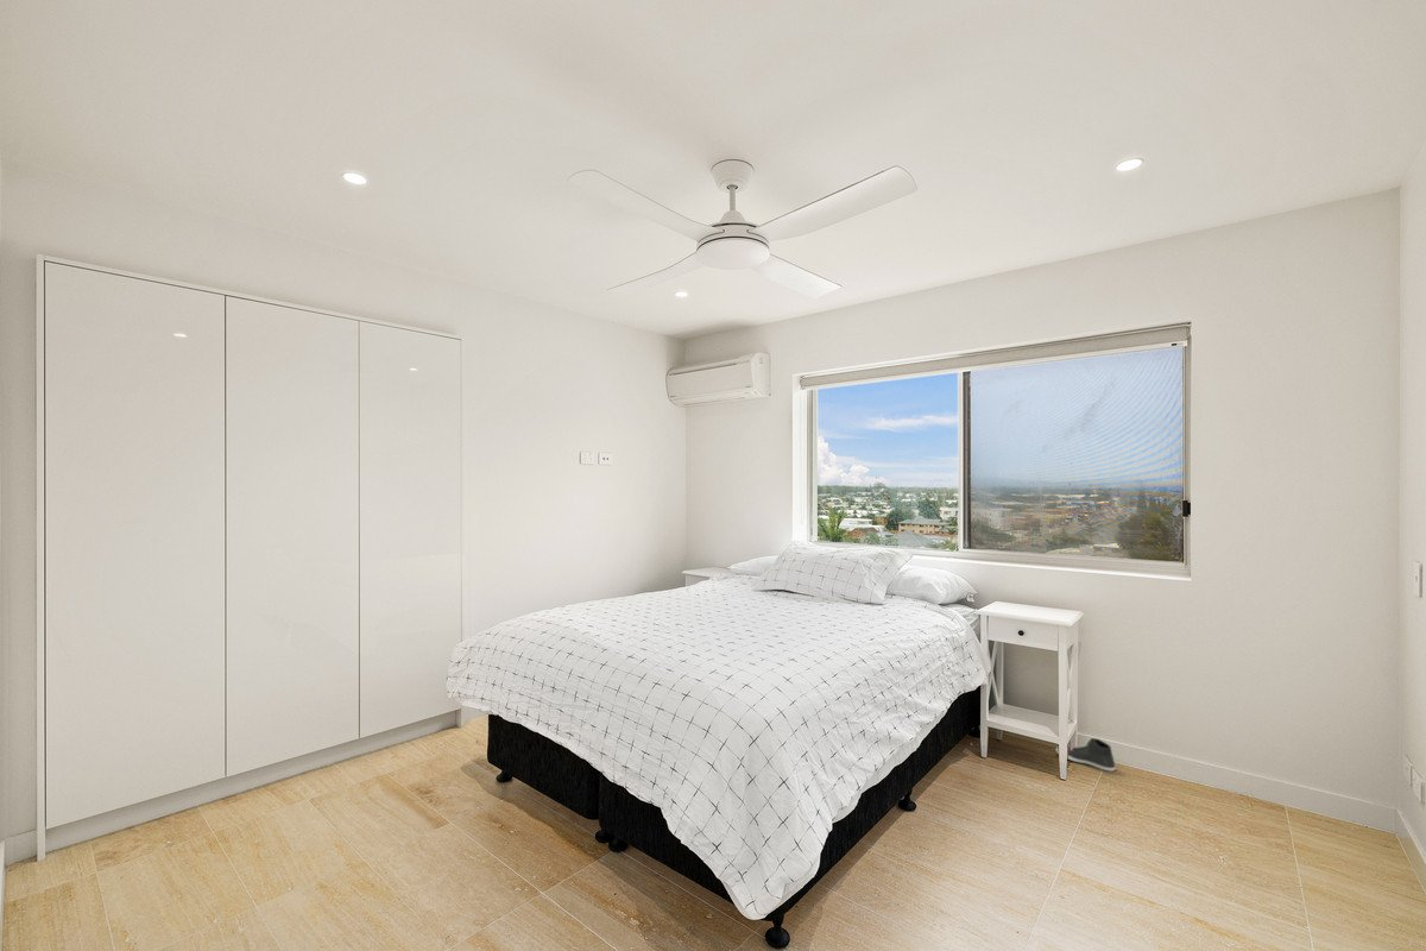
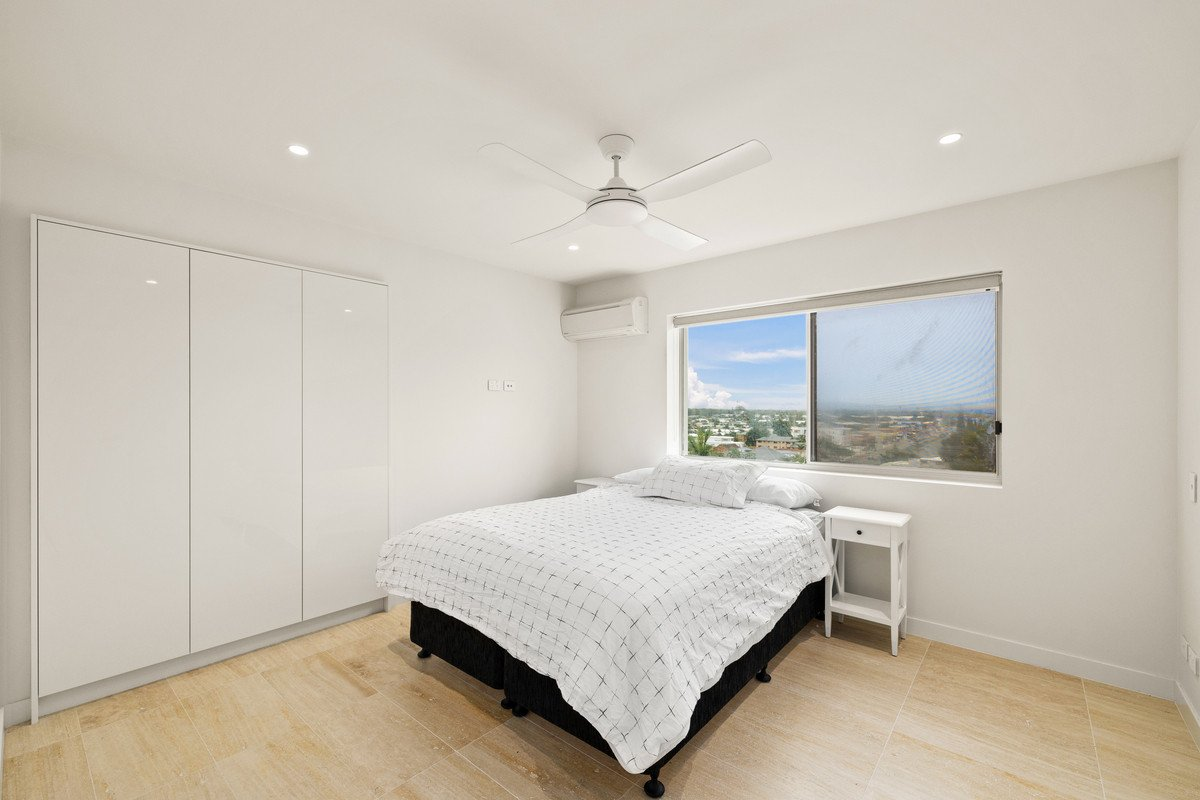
- sneaker [1055,737,1117,773]
